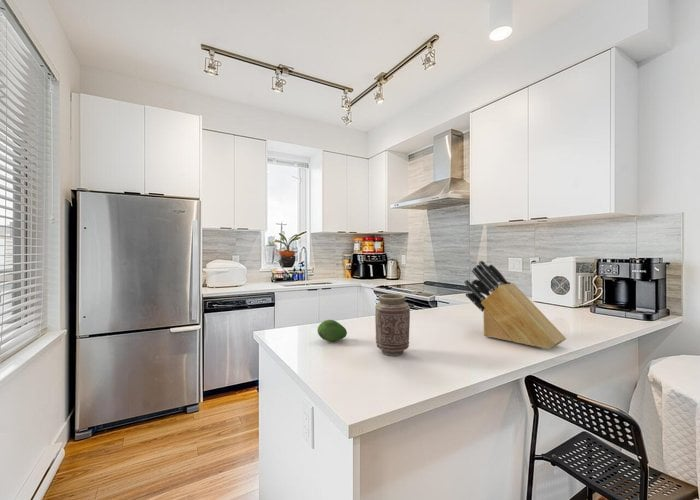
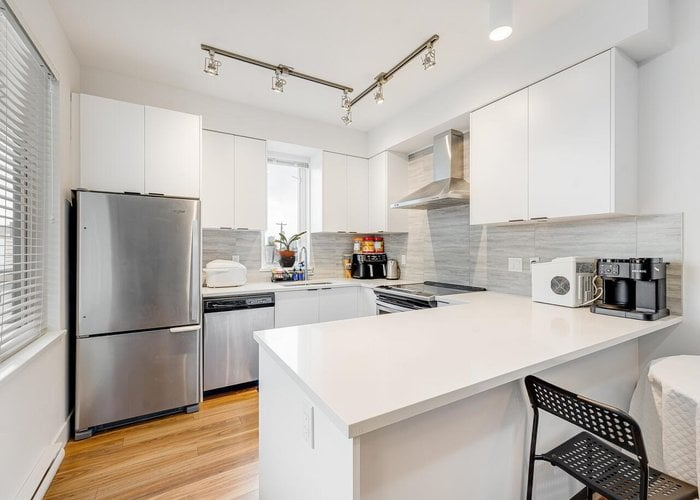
- fruit [316,319,348,342]
- vase [374,293,411,357]
- knife block [463,260,567,350]
